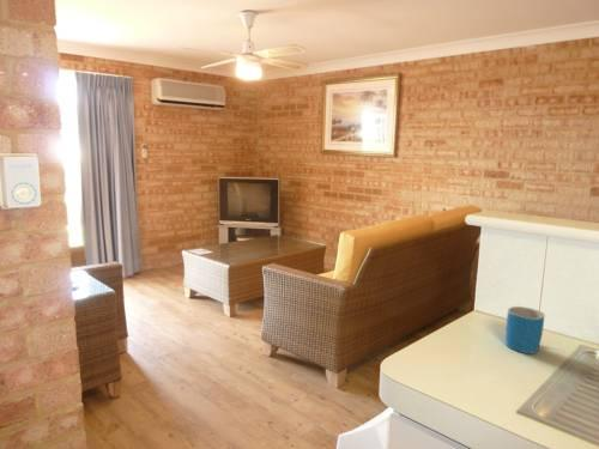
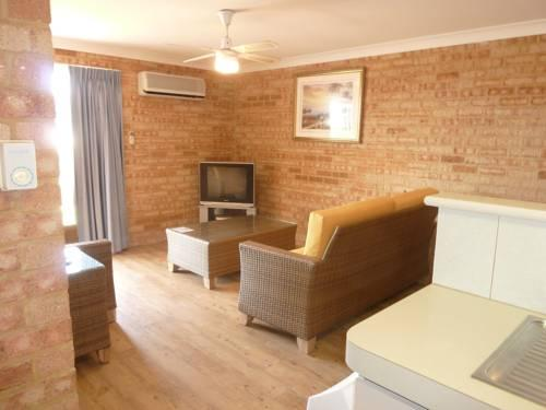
- mug [504,305,546,356]
